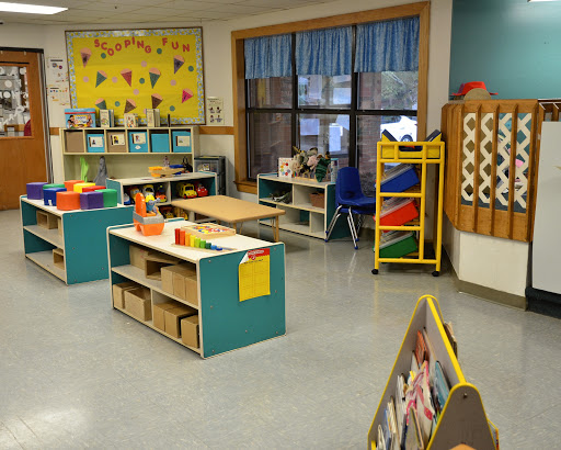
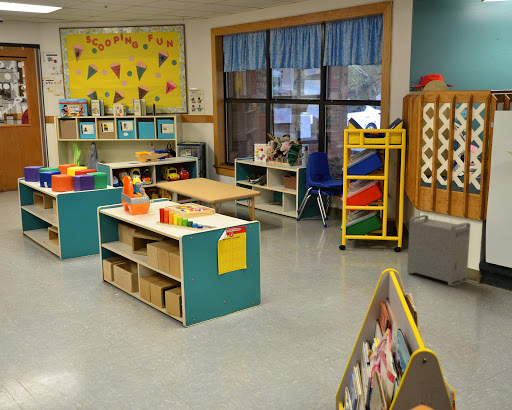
+ storage bin [406,214,471,287]
